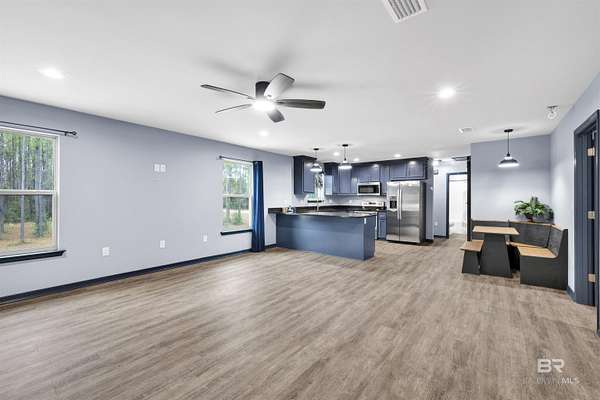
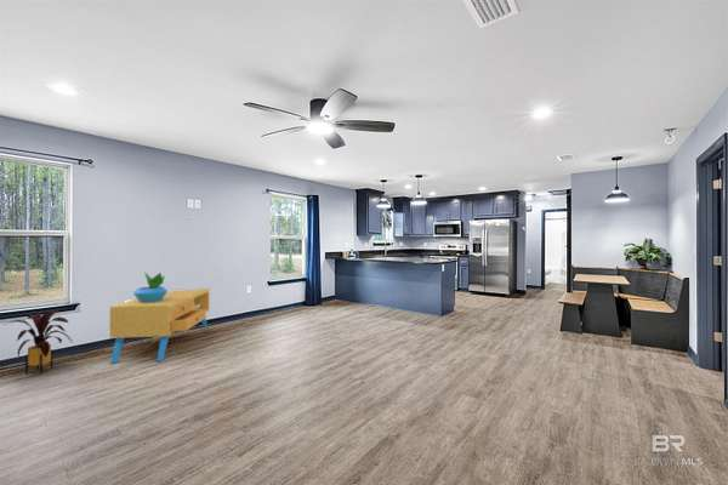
+ house plant [2,308,73,376]
+ sideboard [109,270,211,365]
